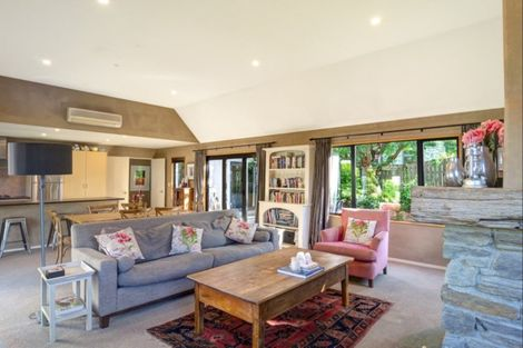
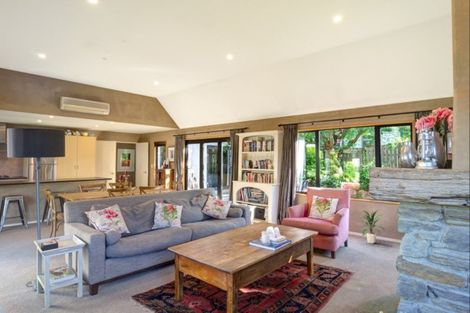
+ indoor plant [359,207,387,244]
